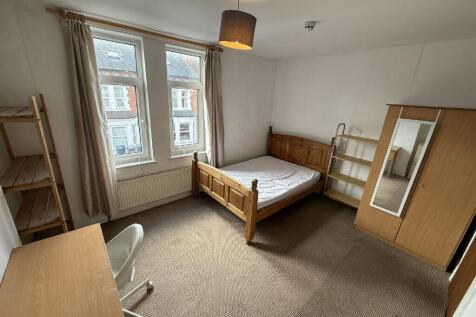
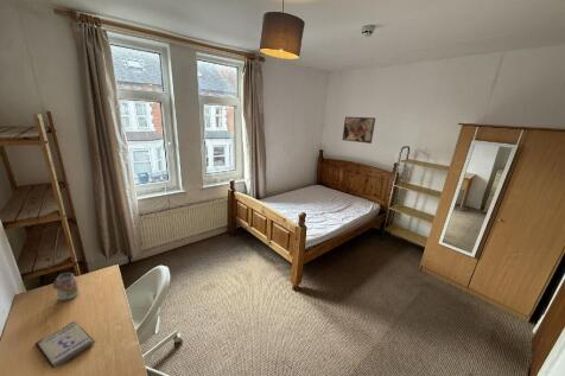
+ desk calendar [33,320,96,370]
+ beverage can [51,272,80,301]
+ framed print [341,116,376,145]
